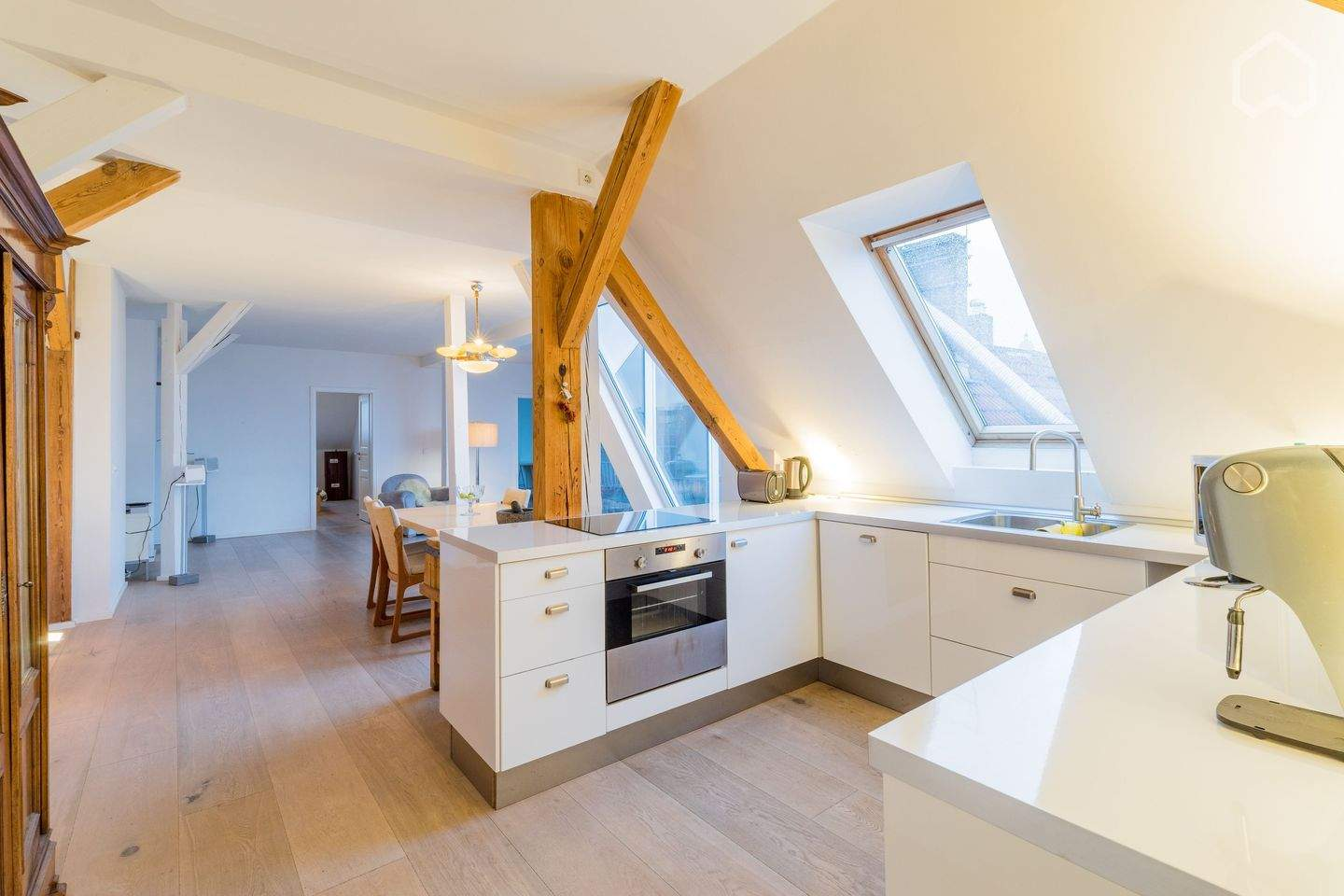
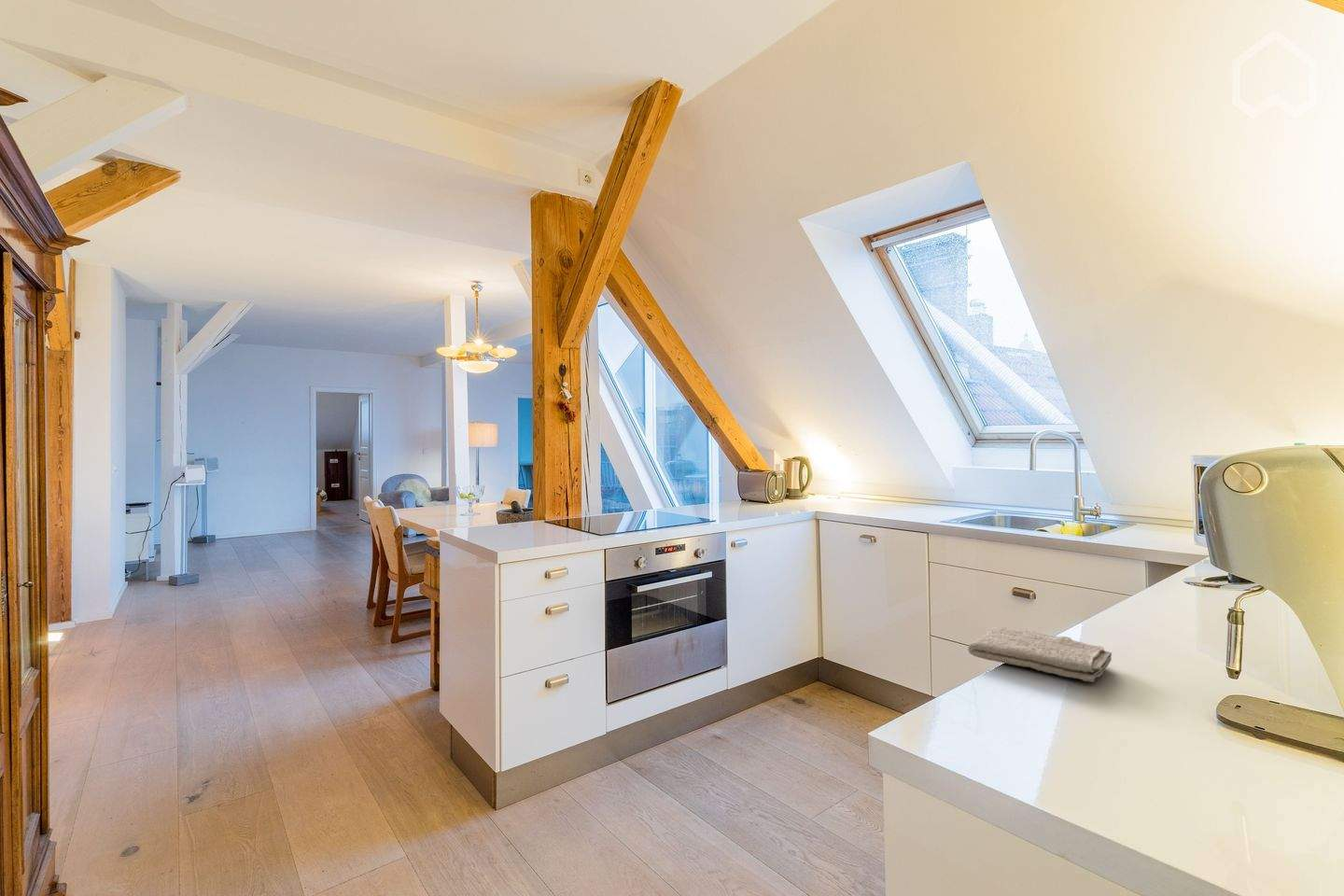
+ washcloth [967,626,1113,683]
